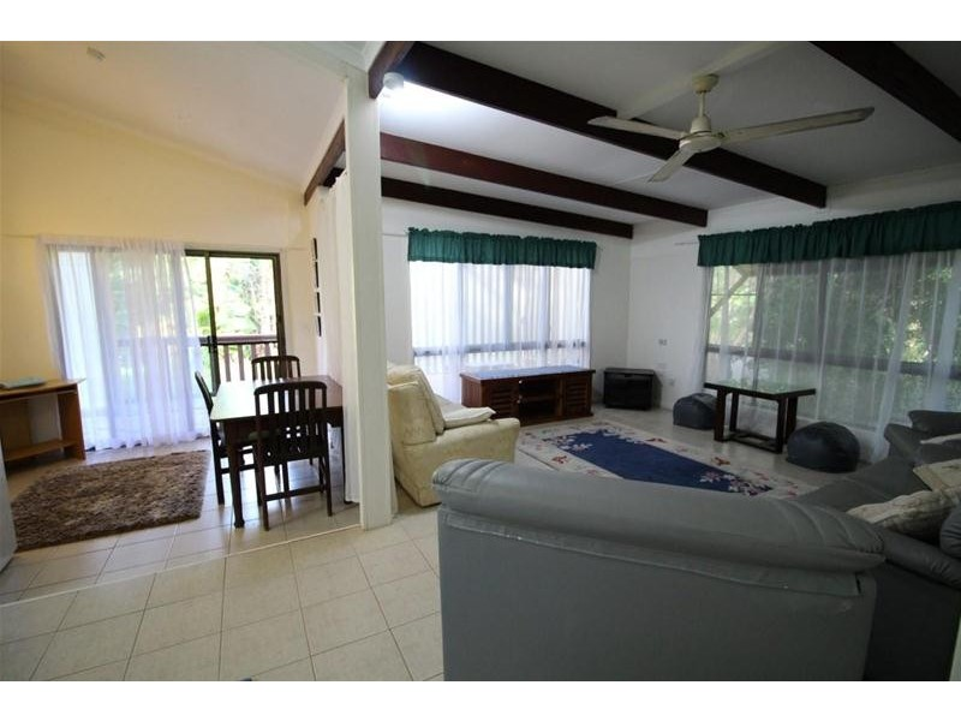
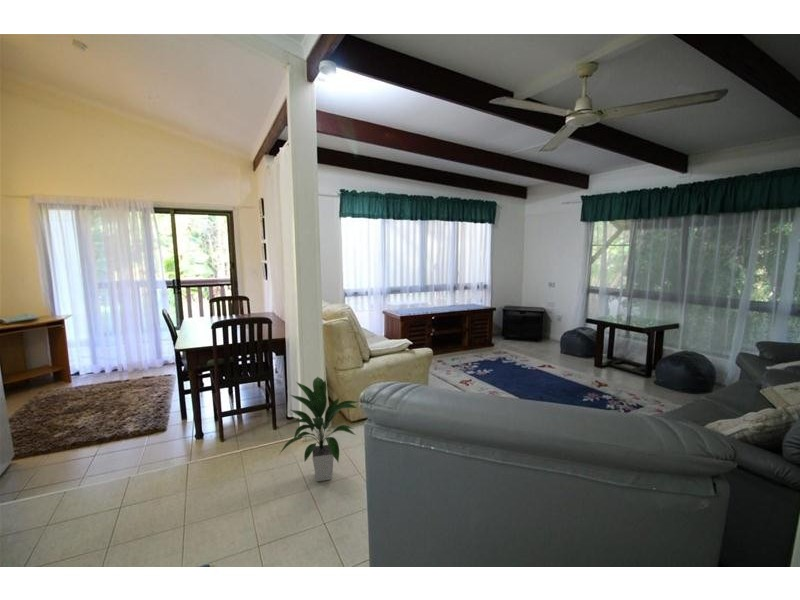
+ indoor plant [278,376,358,482]
